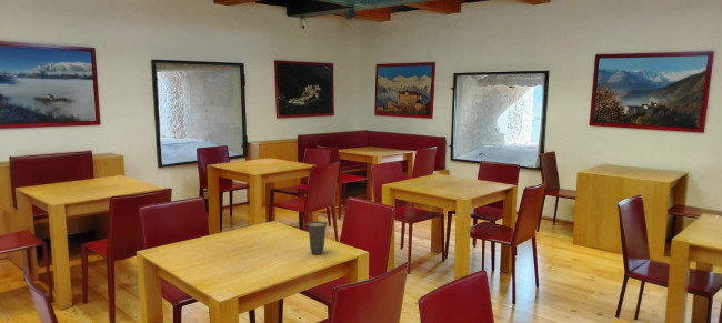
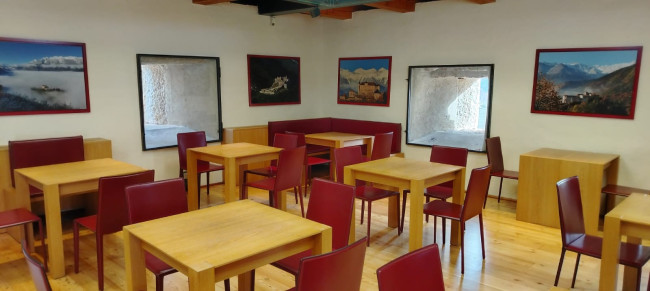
- cup [305,220,329,255]
